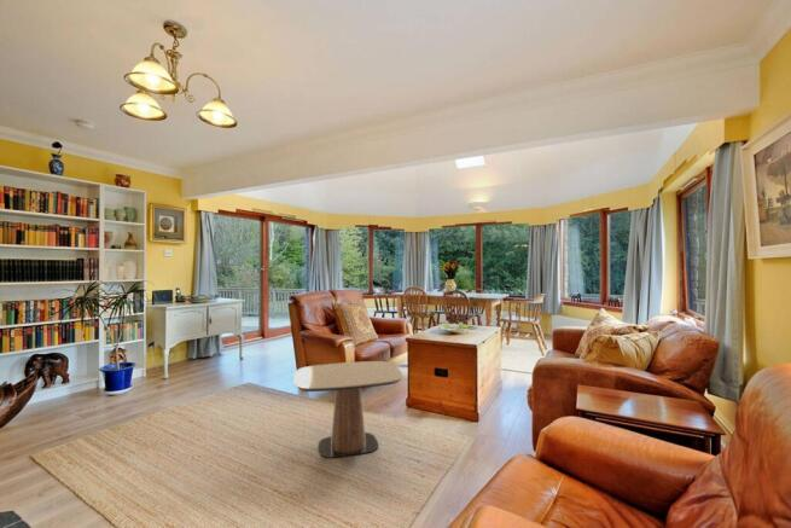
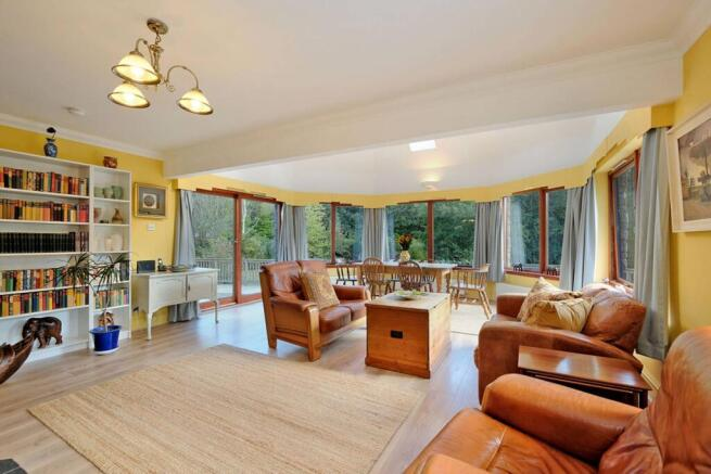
- side table [292,360,403,459]
